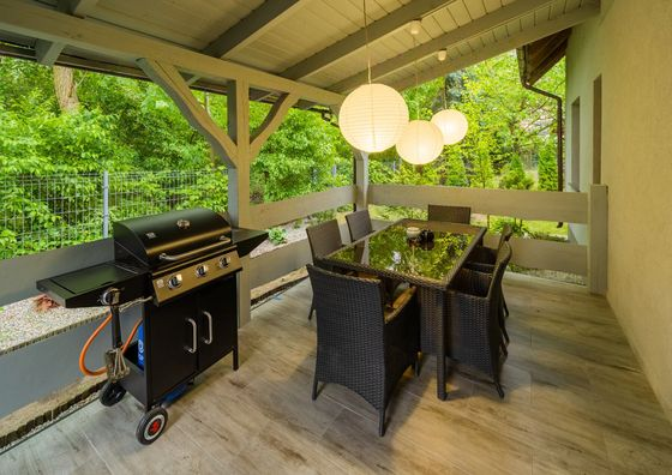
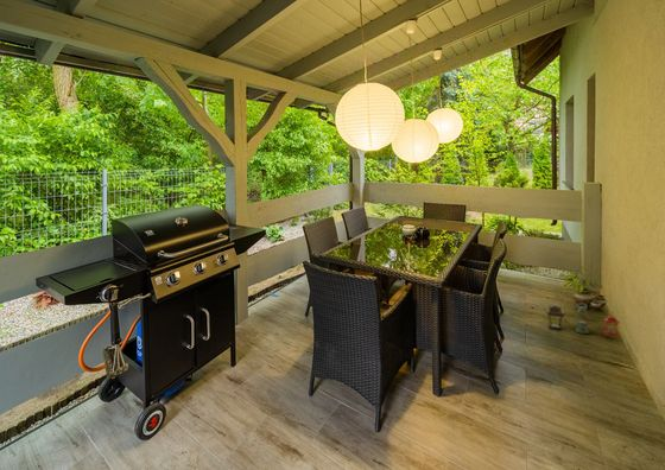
+ potted plant [563,271,608,311]
+ lantern [544,303,621,338]
